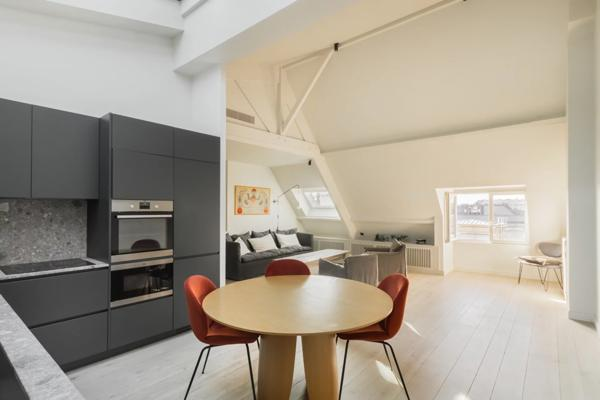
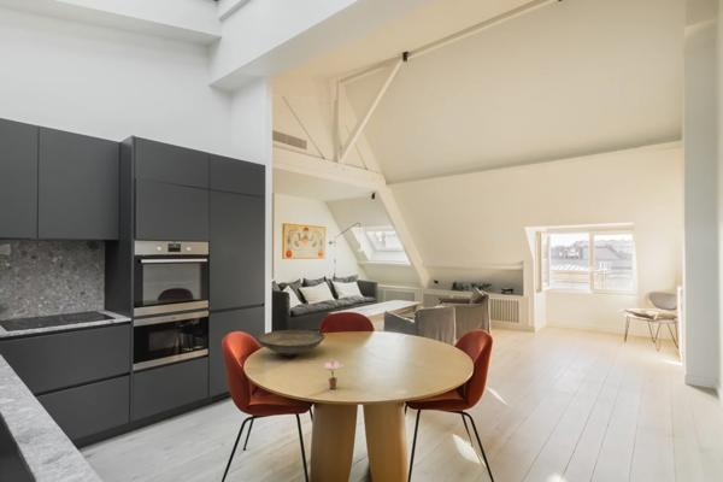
+ flower [322,357,345,390]
+ decorative bowl [257,329,327,358]
